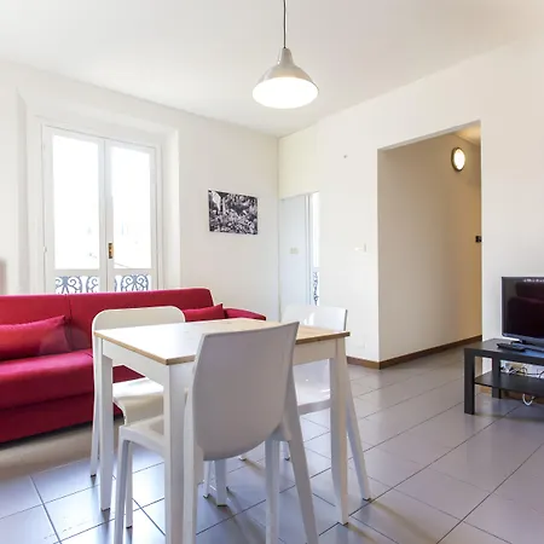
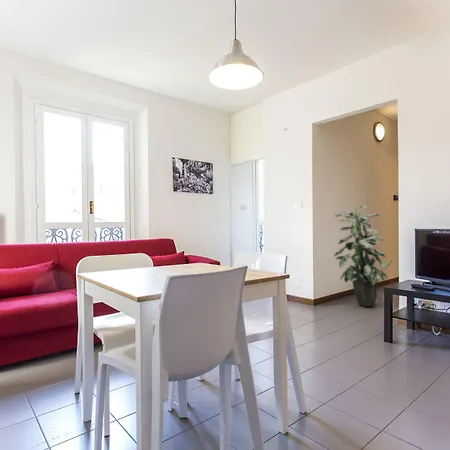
+ indoor plant [333,205,393,308]
